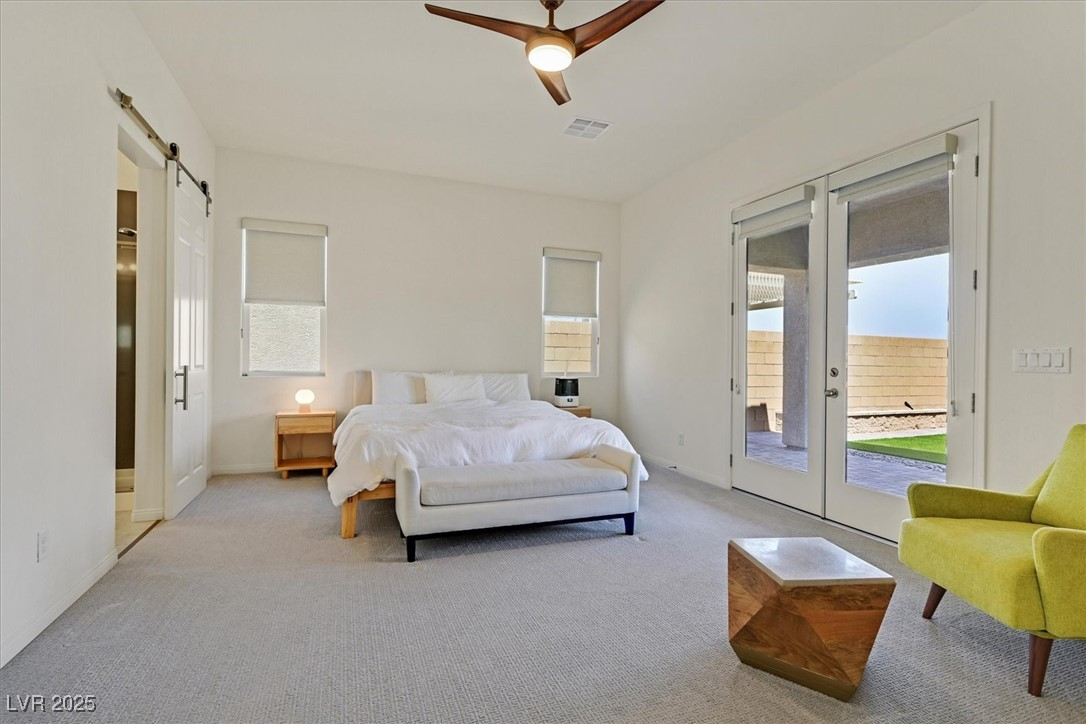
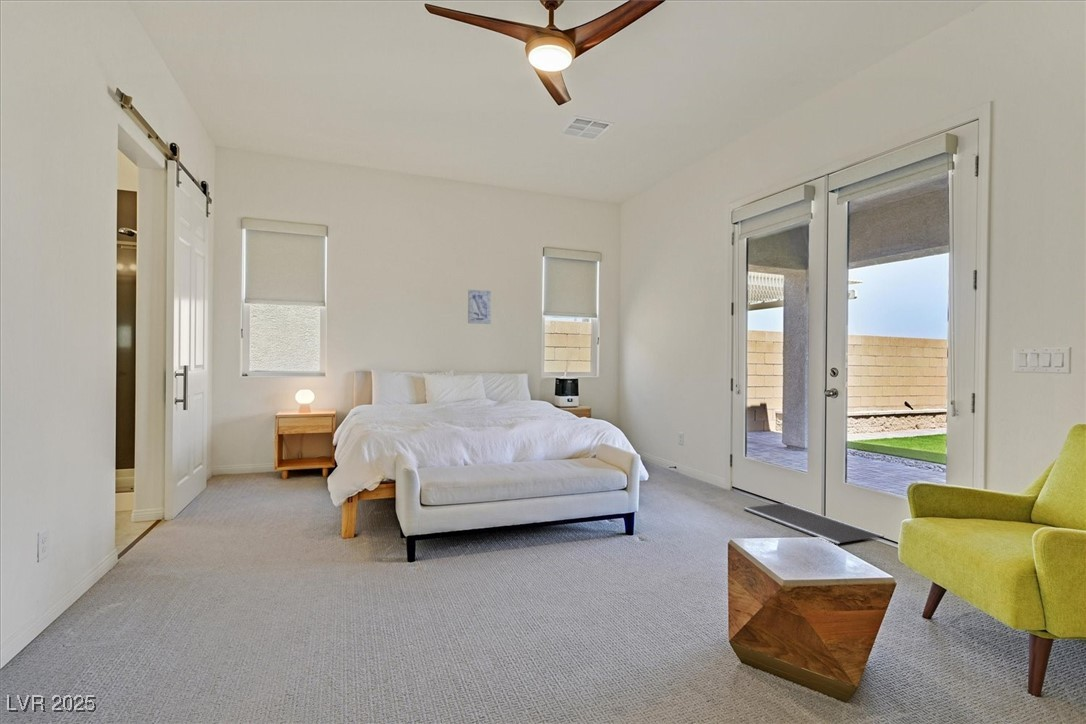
+ wall art [467,289,492,325]
+ door mat [743,502,885,546]
